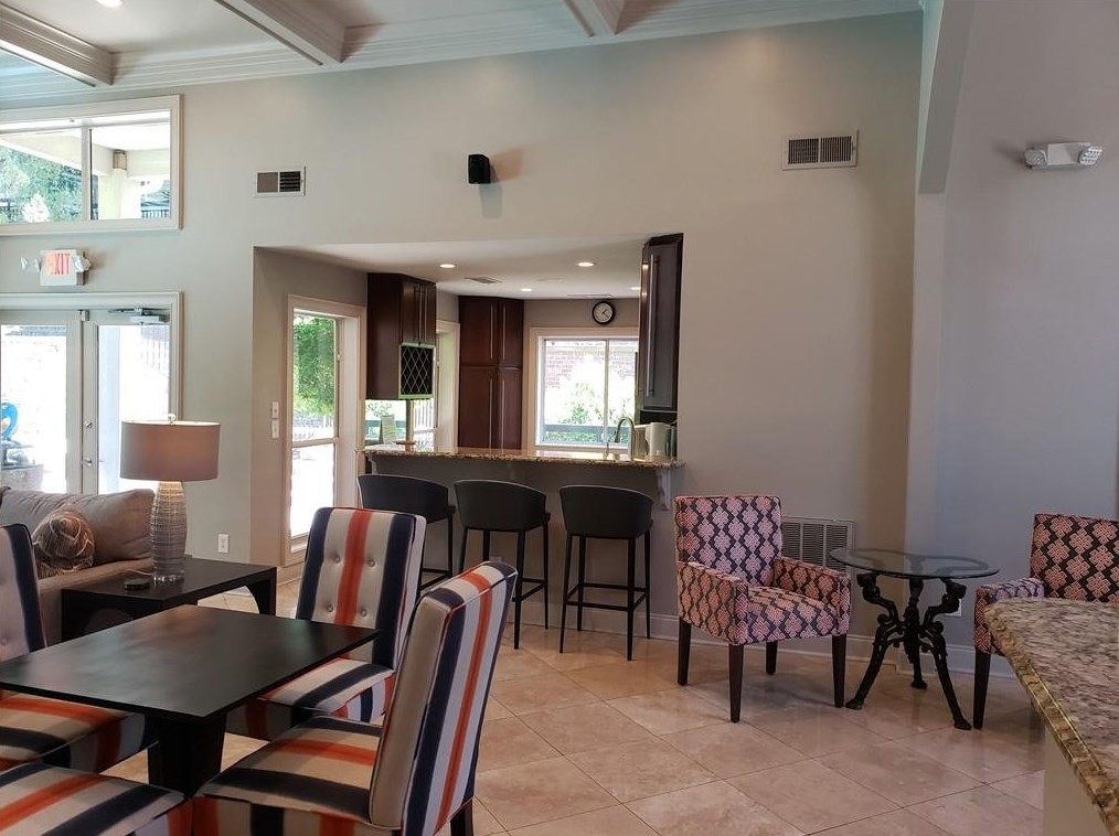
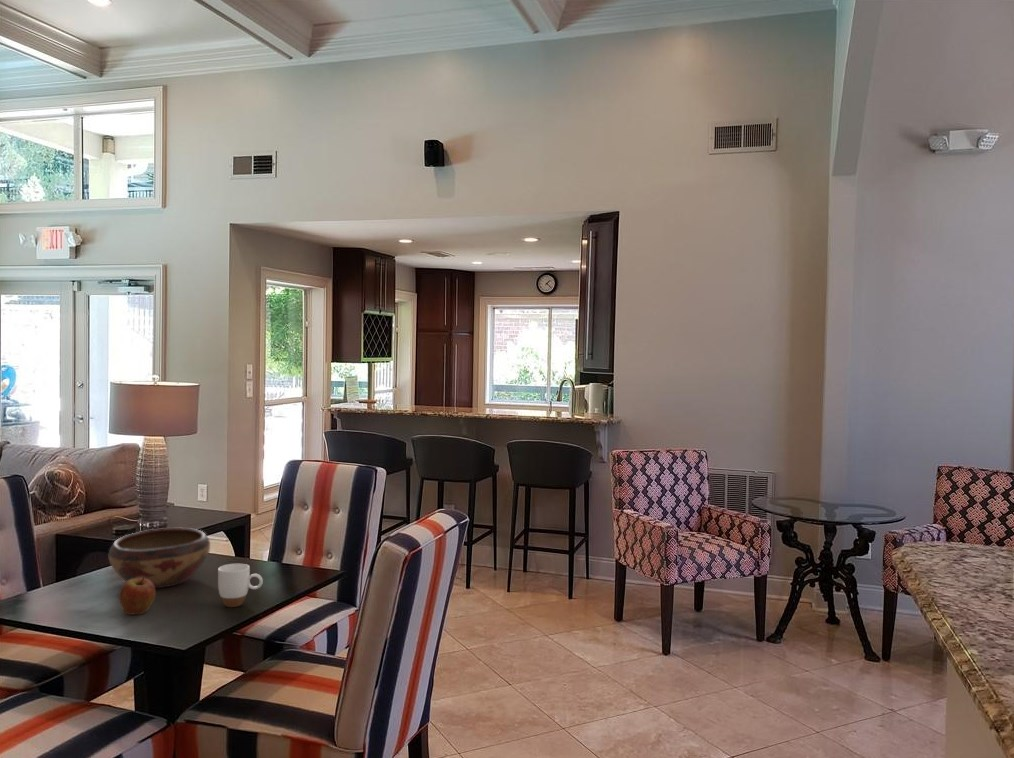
+ apple [118,577,157,616]
+ mug [217,563,264,608]
+ decorative bowl [108,527,211,589]
